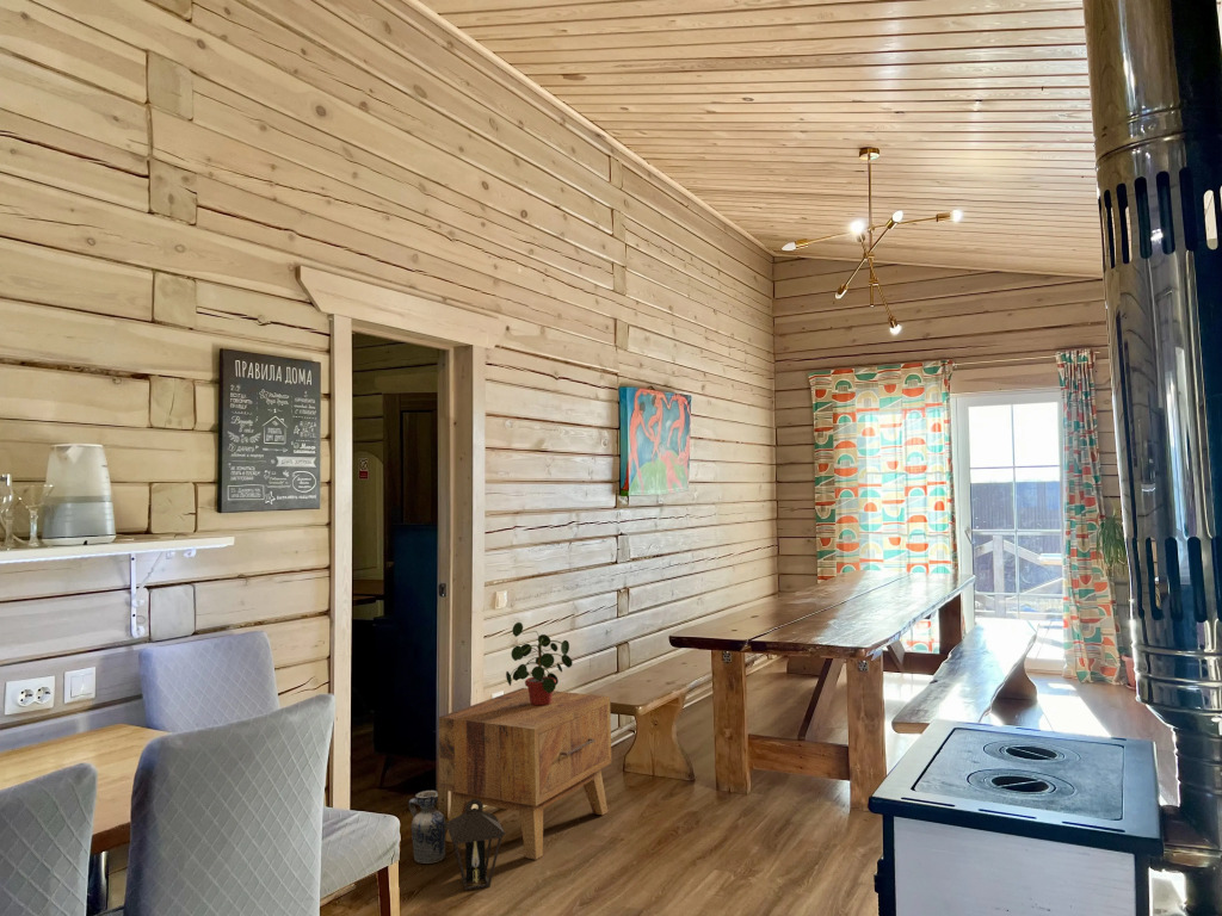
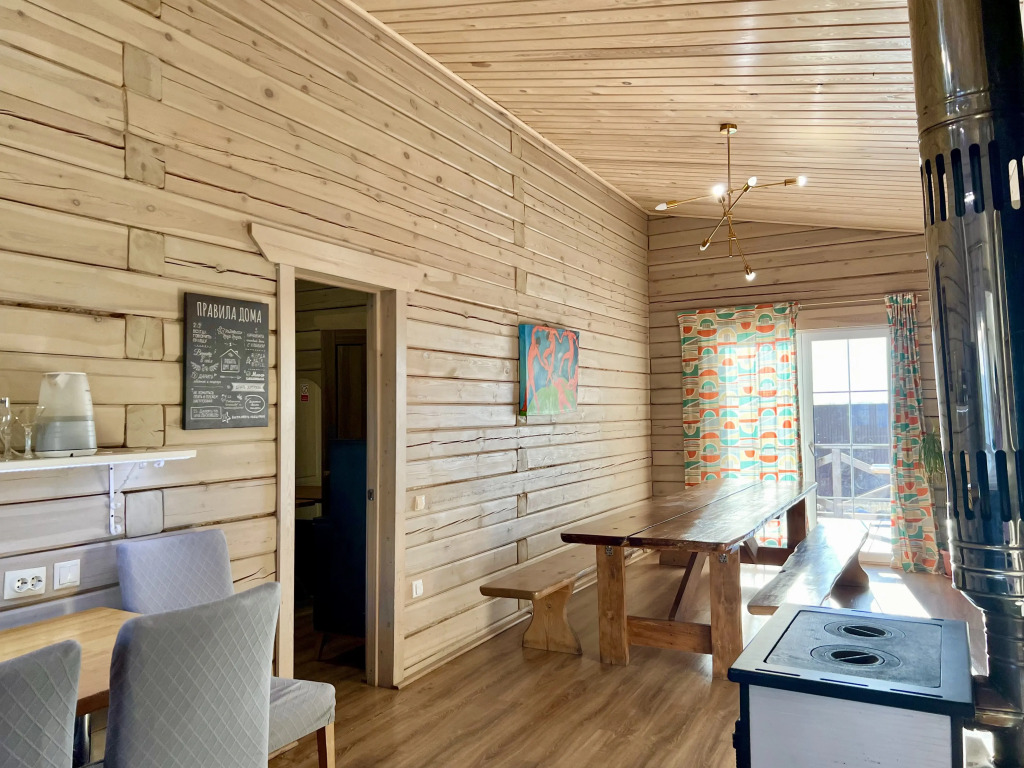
- ceramic jug [408,790,446,865]
- lantern [445,799,506,891]
- potted plant [505,621,574,706]
- side table [438,687,612,861]
